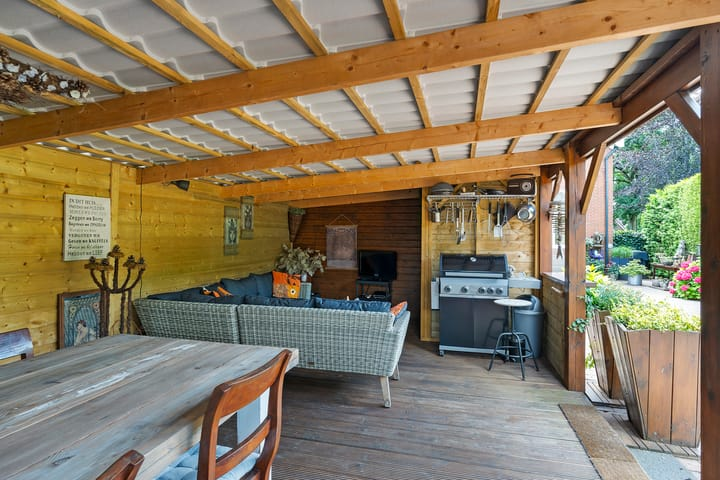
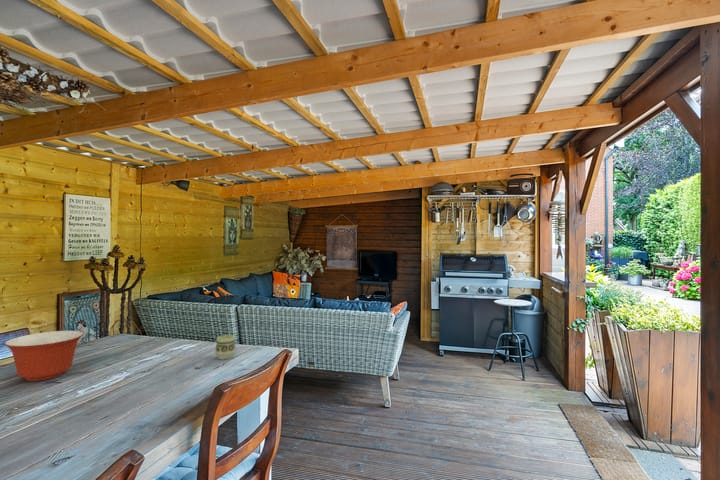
+ mixing bowl [4,330,84,382]
+ cup [214,334,237,360]
